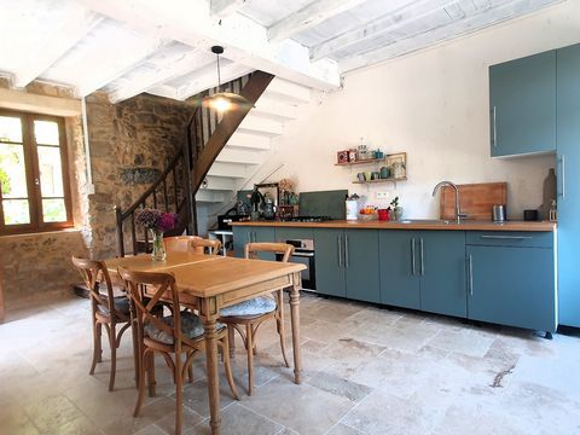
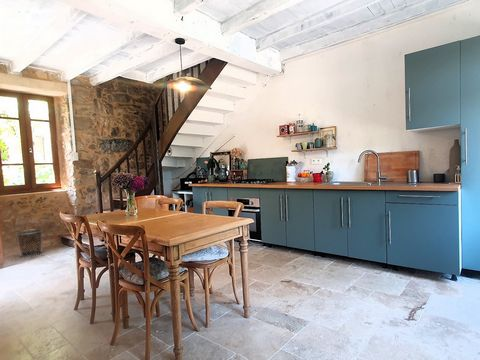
+ waste bin [15,228,44,258]
